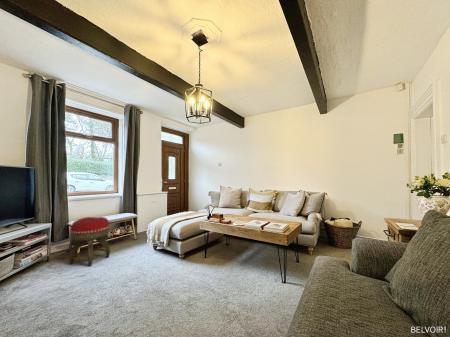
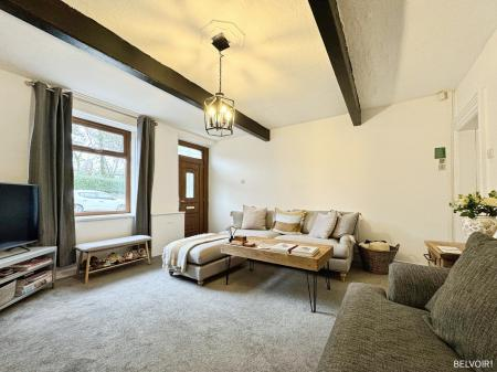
- footstool [68,216,111,268]
